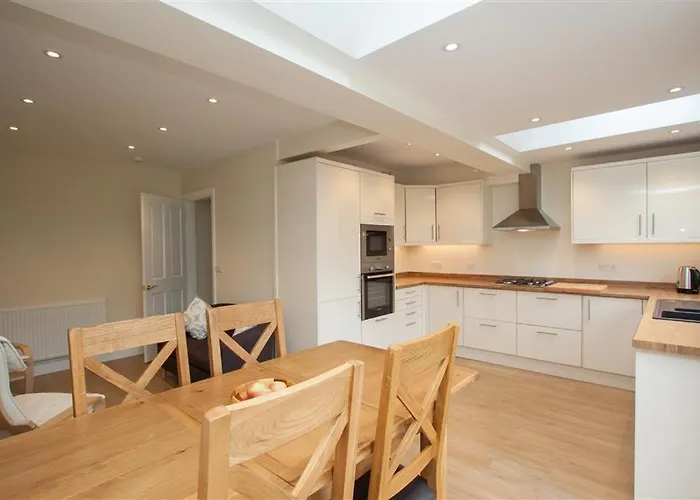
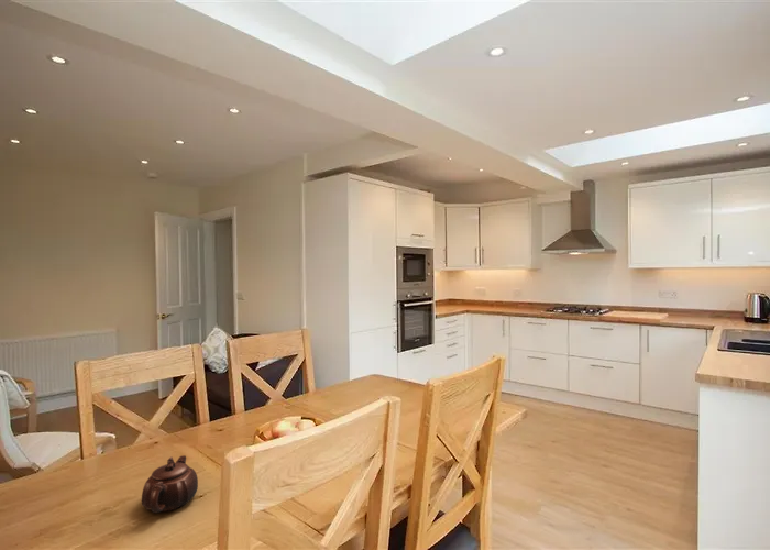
+ teapot [141,454,199,514]
